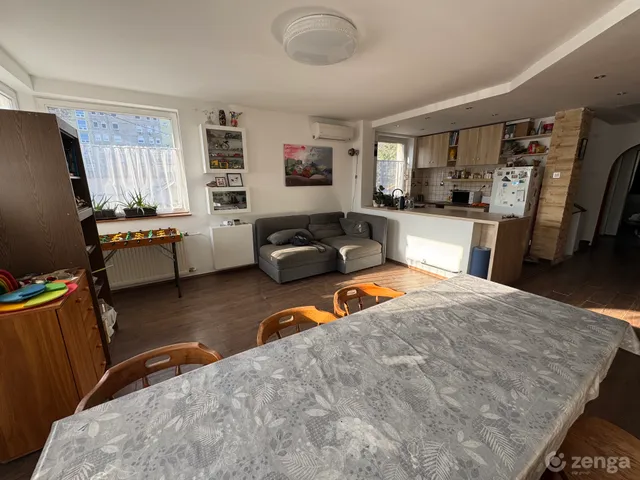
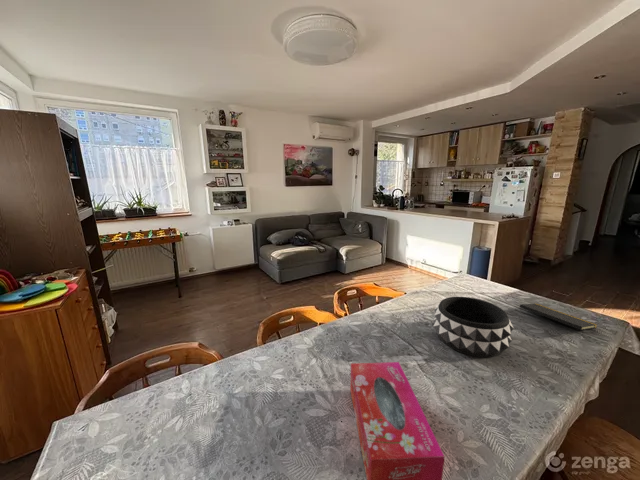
+ decorative bowl [432,296,515,358]
+ tissue box [349,361,446,480]
+ notepad [519,303,598,335]
